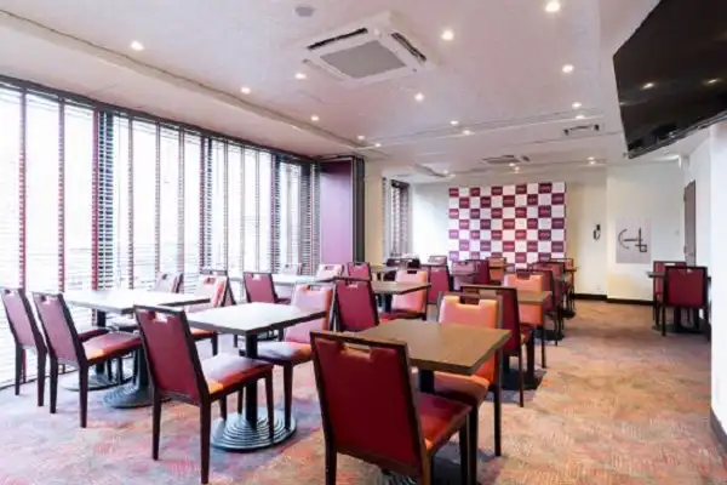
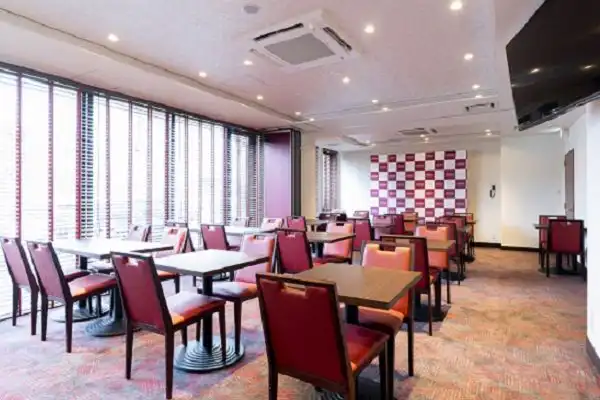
- wall art [614,216,652,266]
